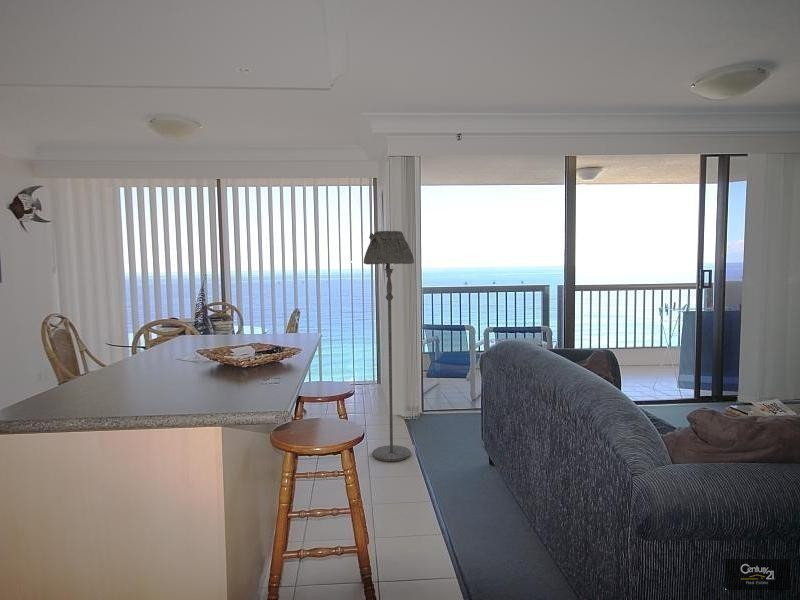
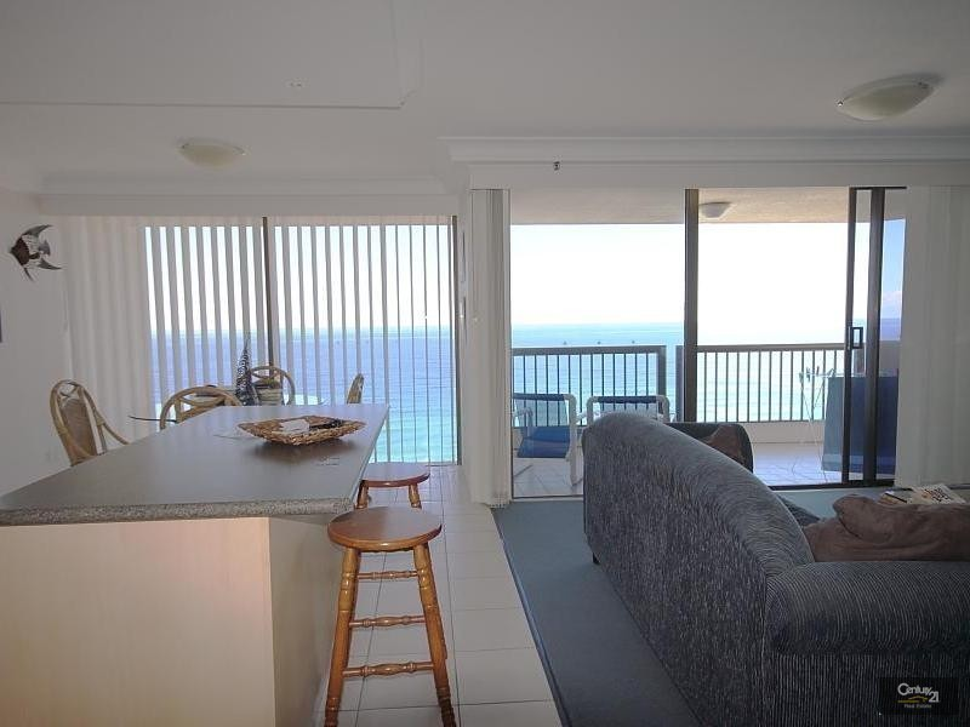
- floor lamp [362,230,415,462]
